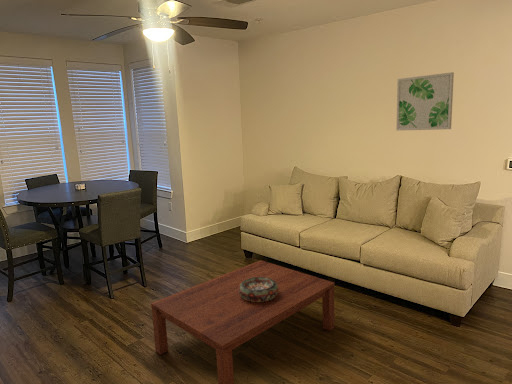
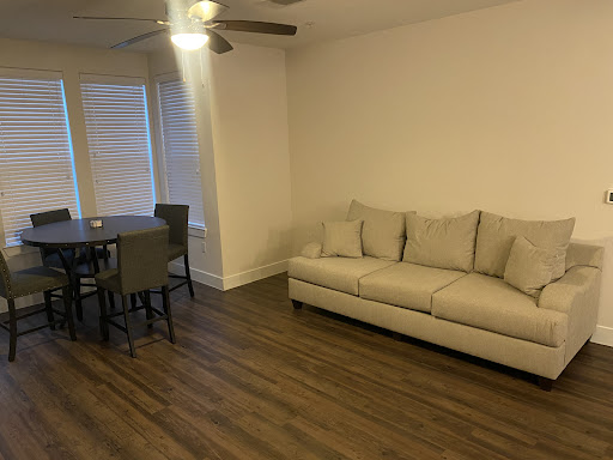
- decorative bowl [239,277,278,302]
- coffee table [150,259,336,384]
- wall art [395,71,455,132]
